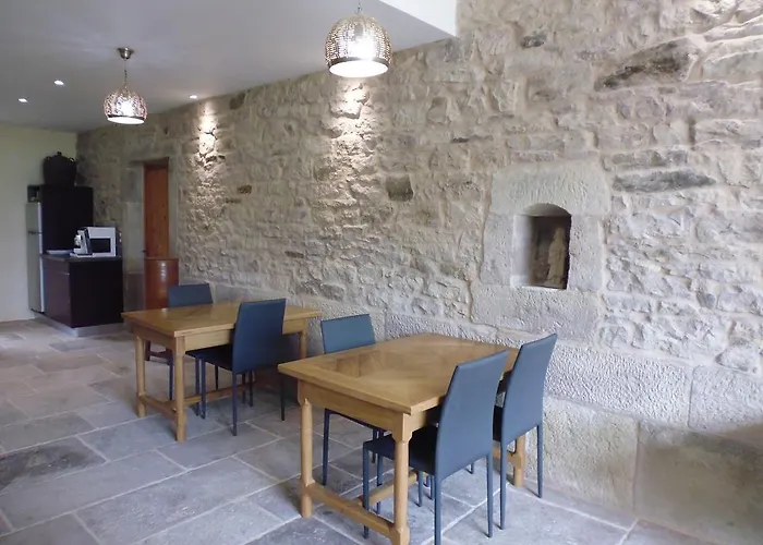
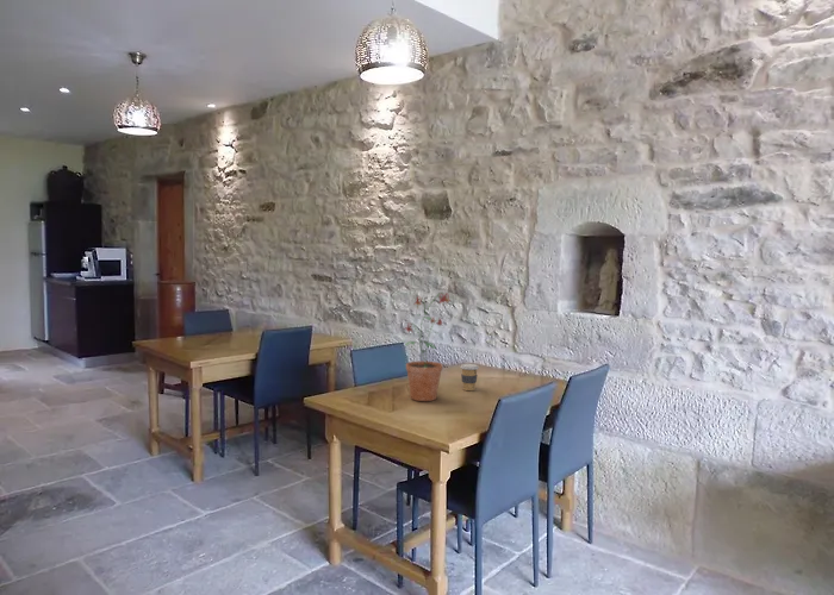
+ potted plant [403,292,454,402]
+ coffee cup [459,363,480,392]
